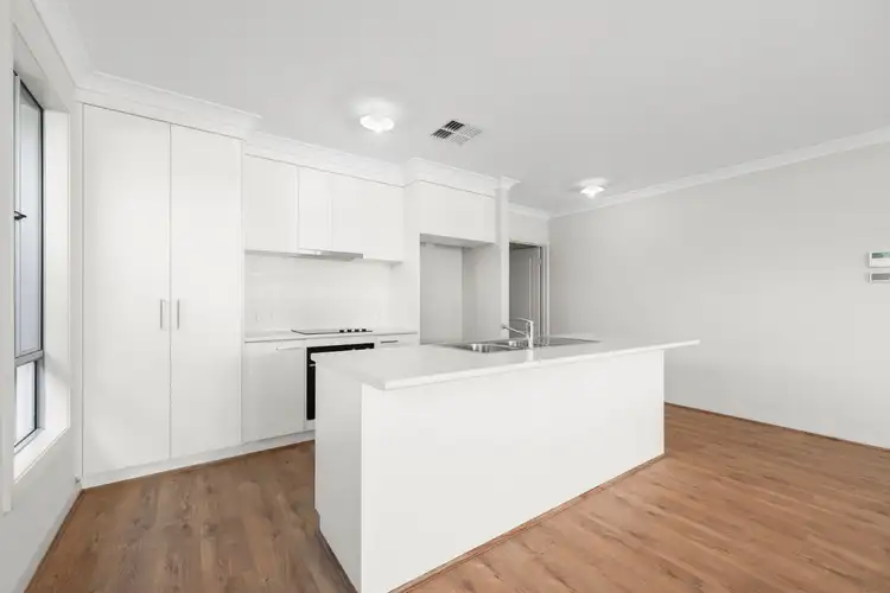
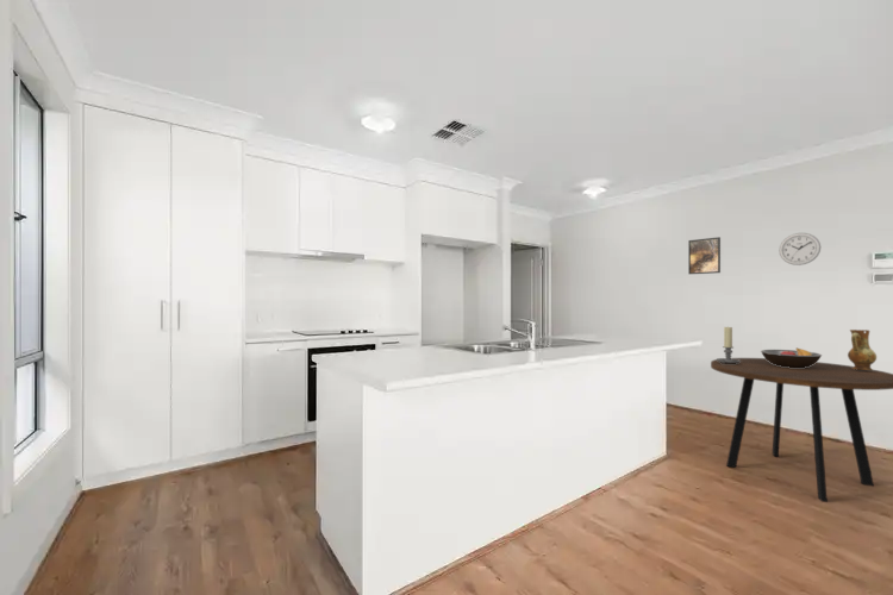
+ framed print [687,236,722,275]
+ fruit bowl [760,346,823,368]
+ candle holder [716,325,741,364]
+ ceramic jug [847,328,878,370]
+ dining table [710,357,893,503]
+ wall clock [778,232,822,267]
